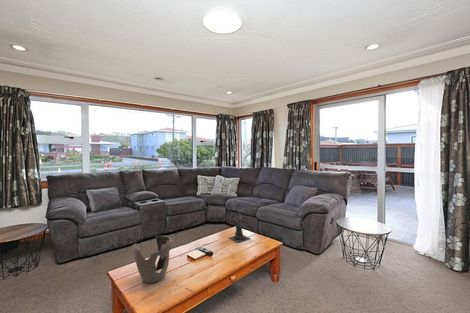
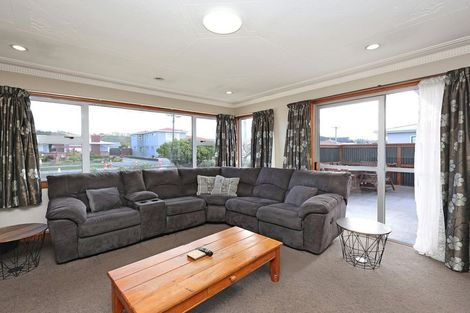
- decorative bowl [131,235,174,284]
- candle holder [228,208,252,244]
